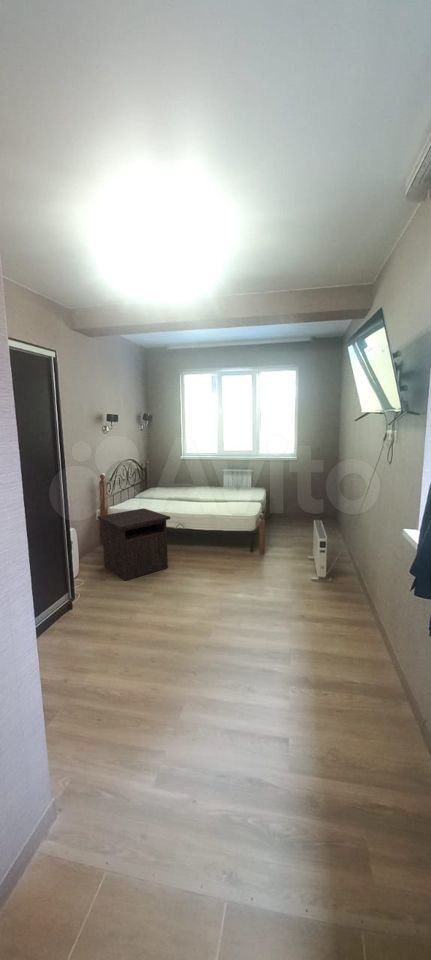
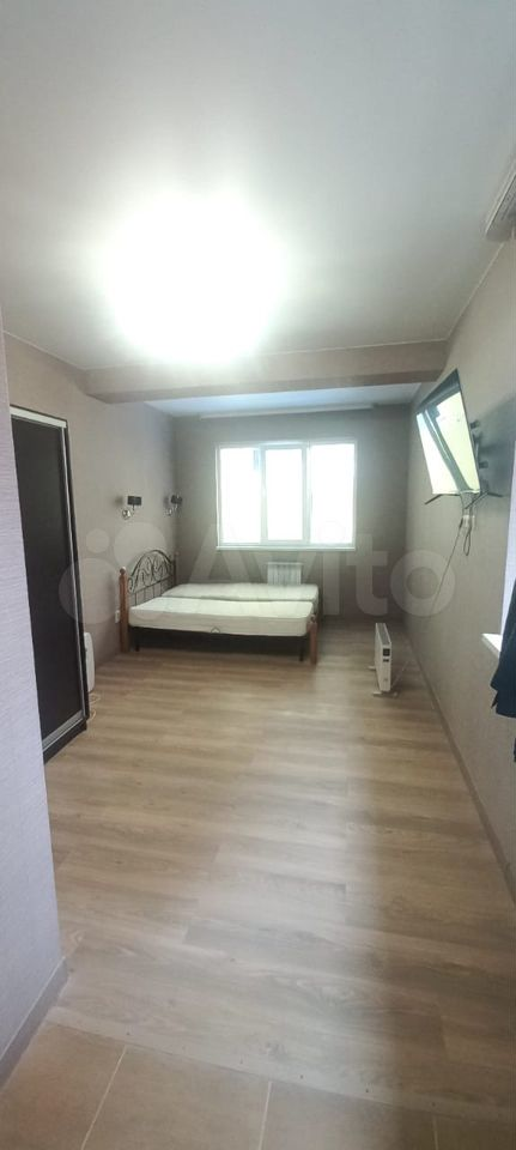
- nightstand [96,507,171,581]
